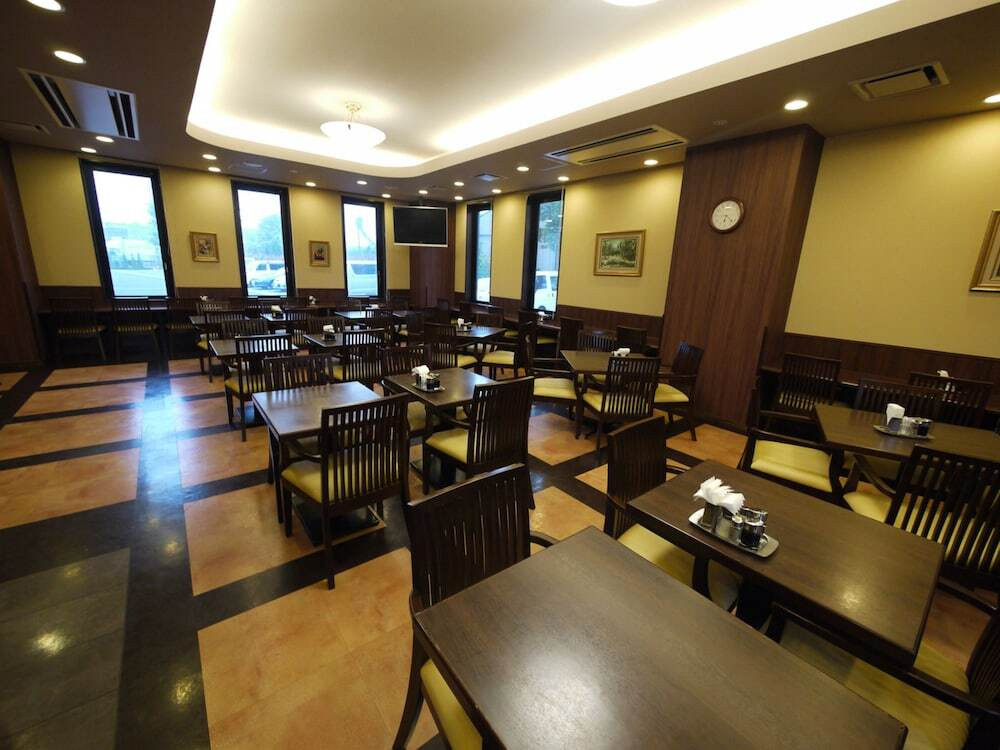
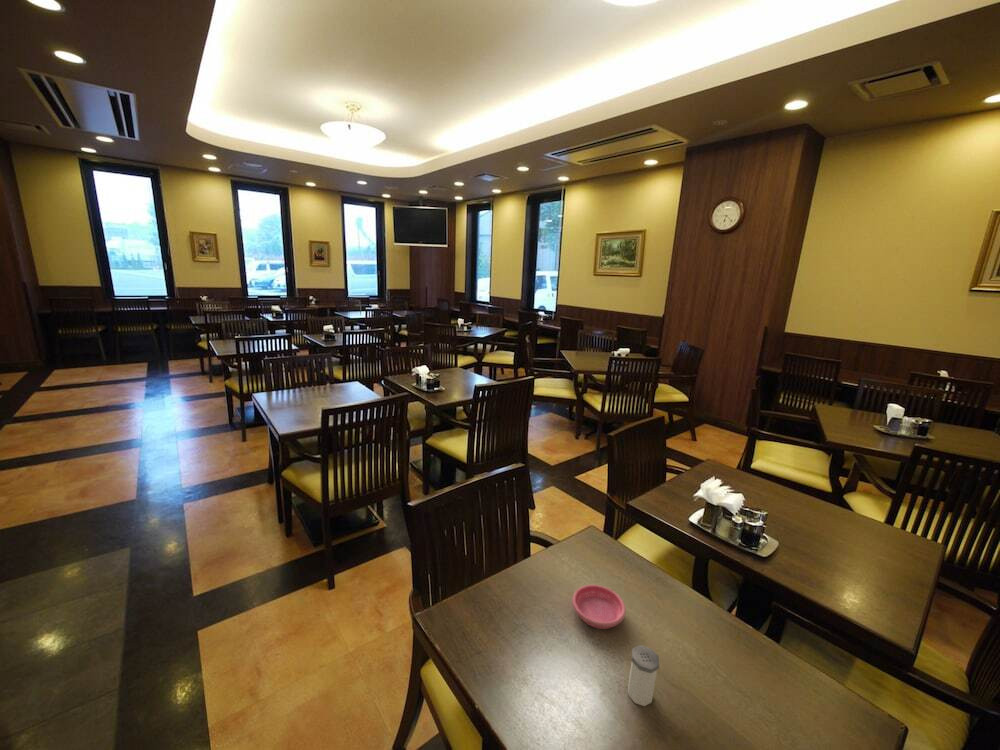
+ salt shaker [627,644,660,707]
+ saucer [571,584,627,630]
